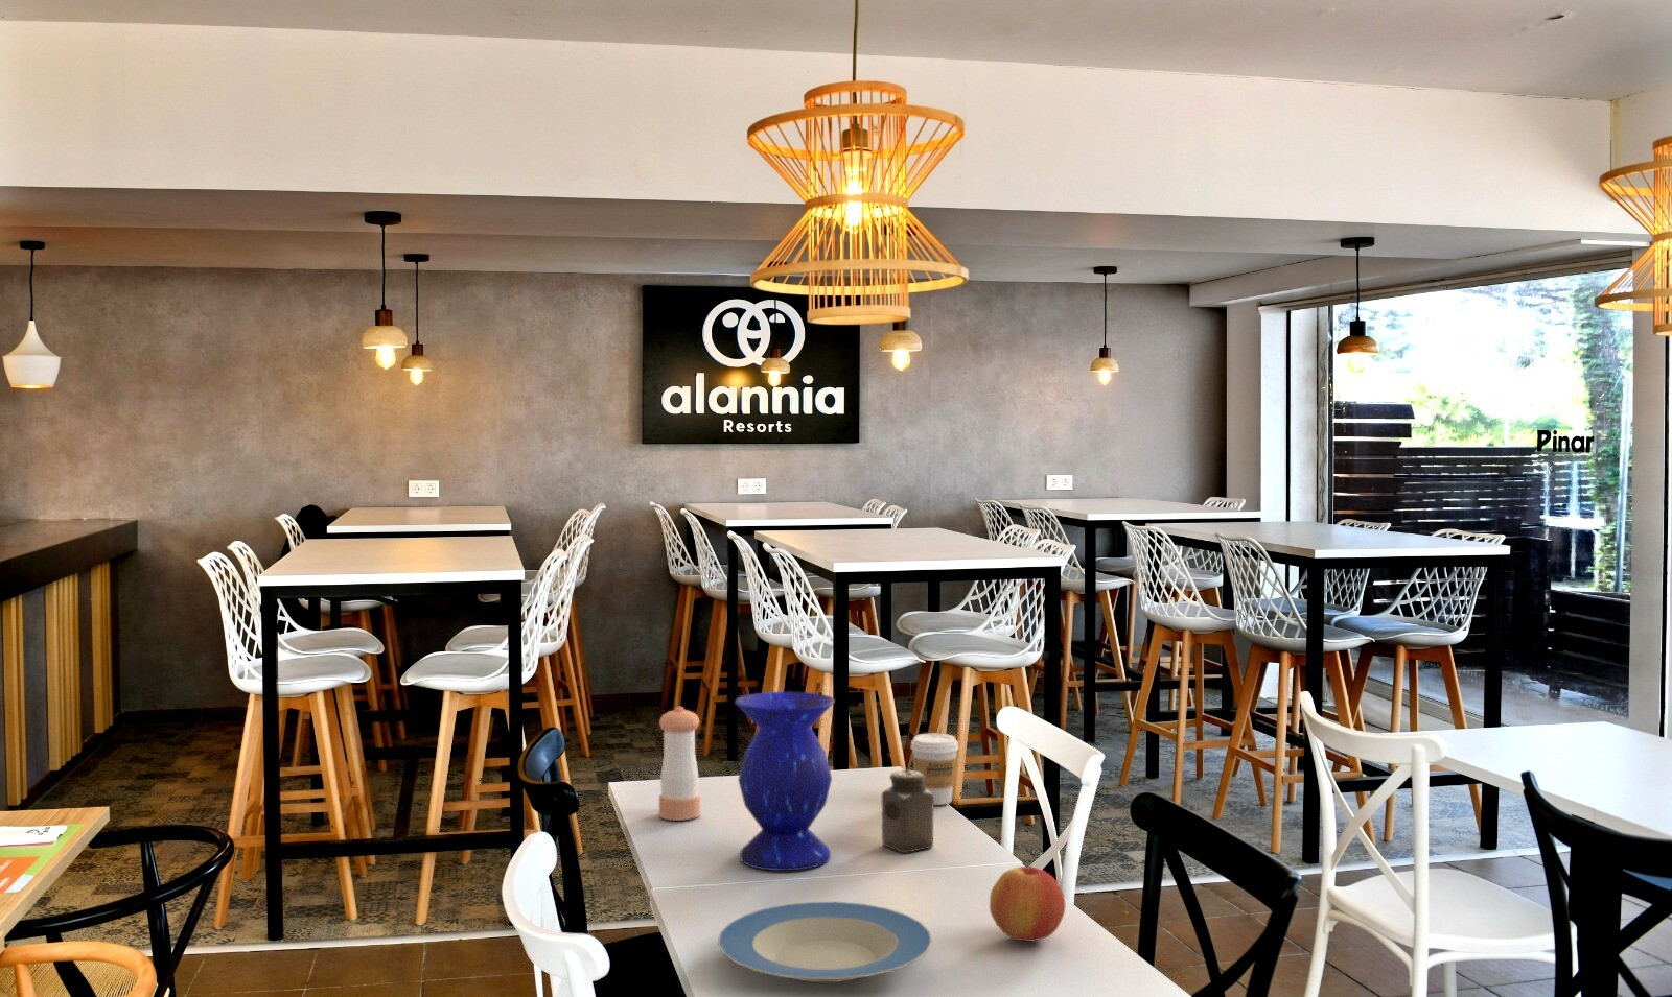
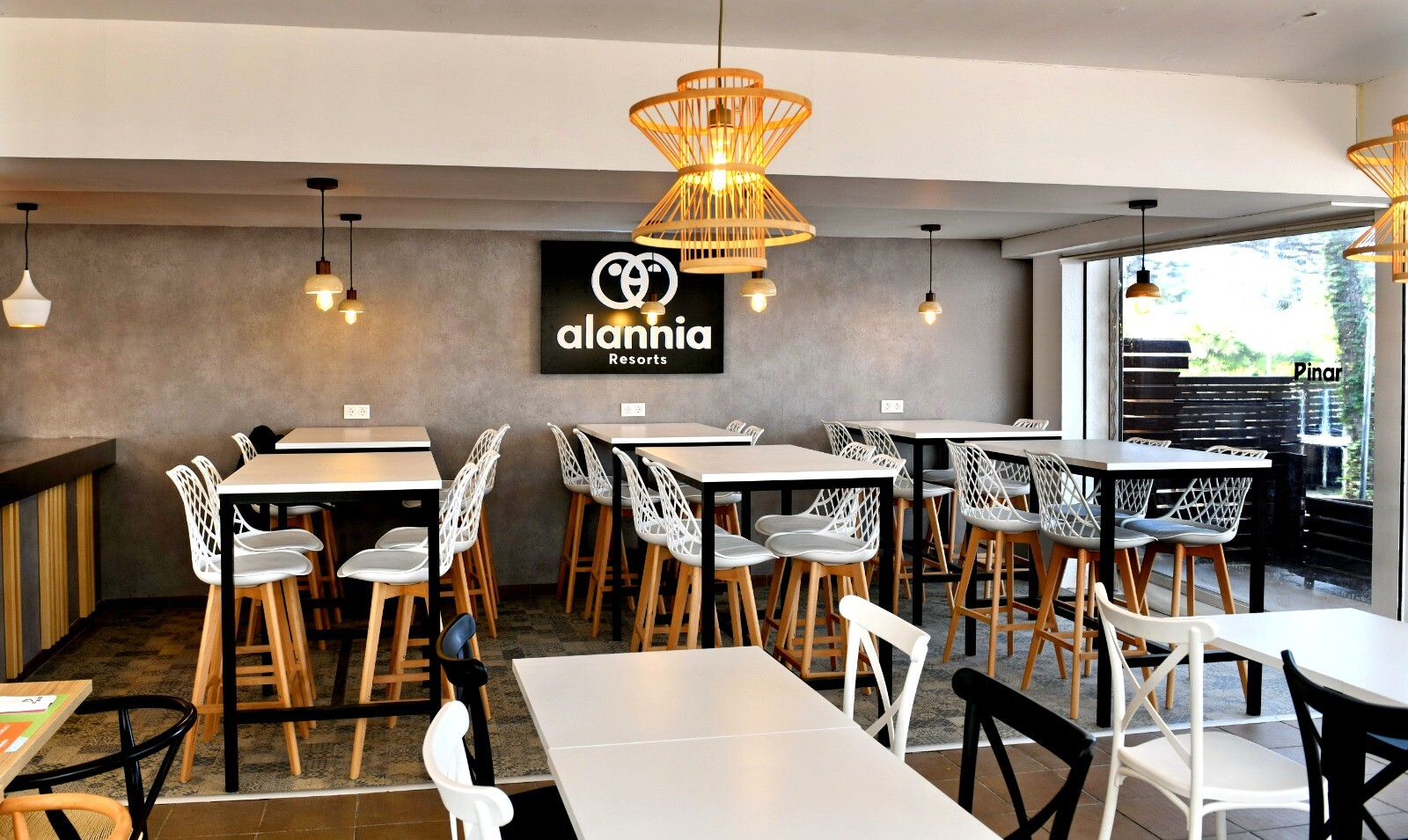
- pepper shaker [658,706,701,821]
- salt shaker [881,769,935,853]
- plate [717,901,933,984]
- apple [988,863,1066,942]
- coffee cup [910,732,960,806]
- vase [734,691,836,871]
